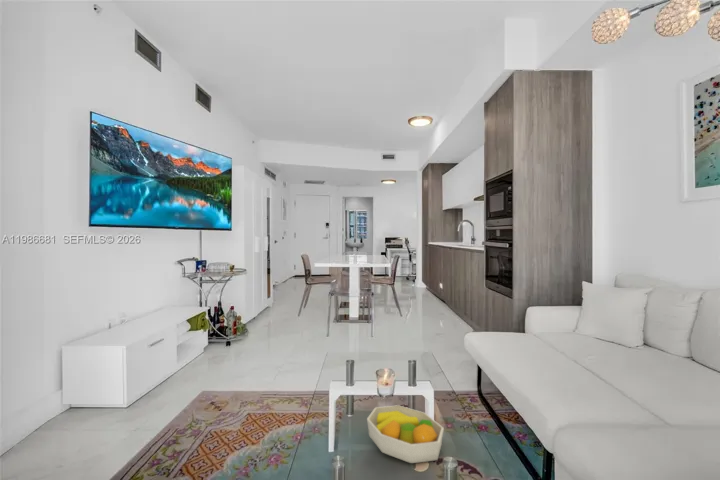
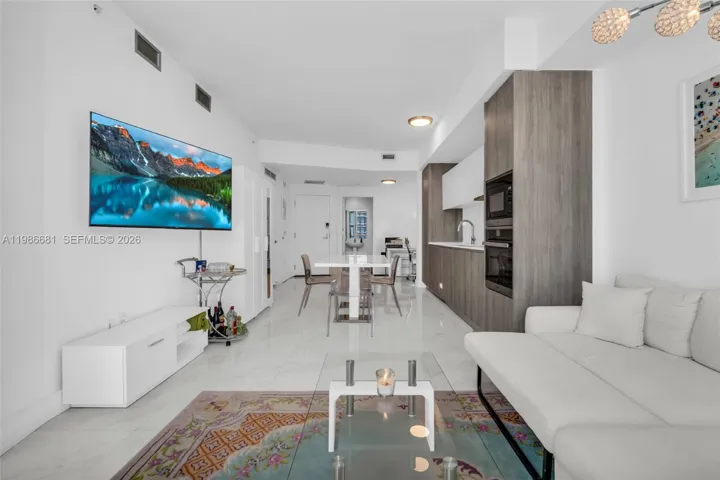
- fruit bowl [366,404,445,464]
